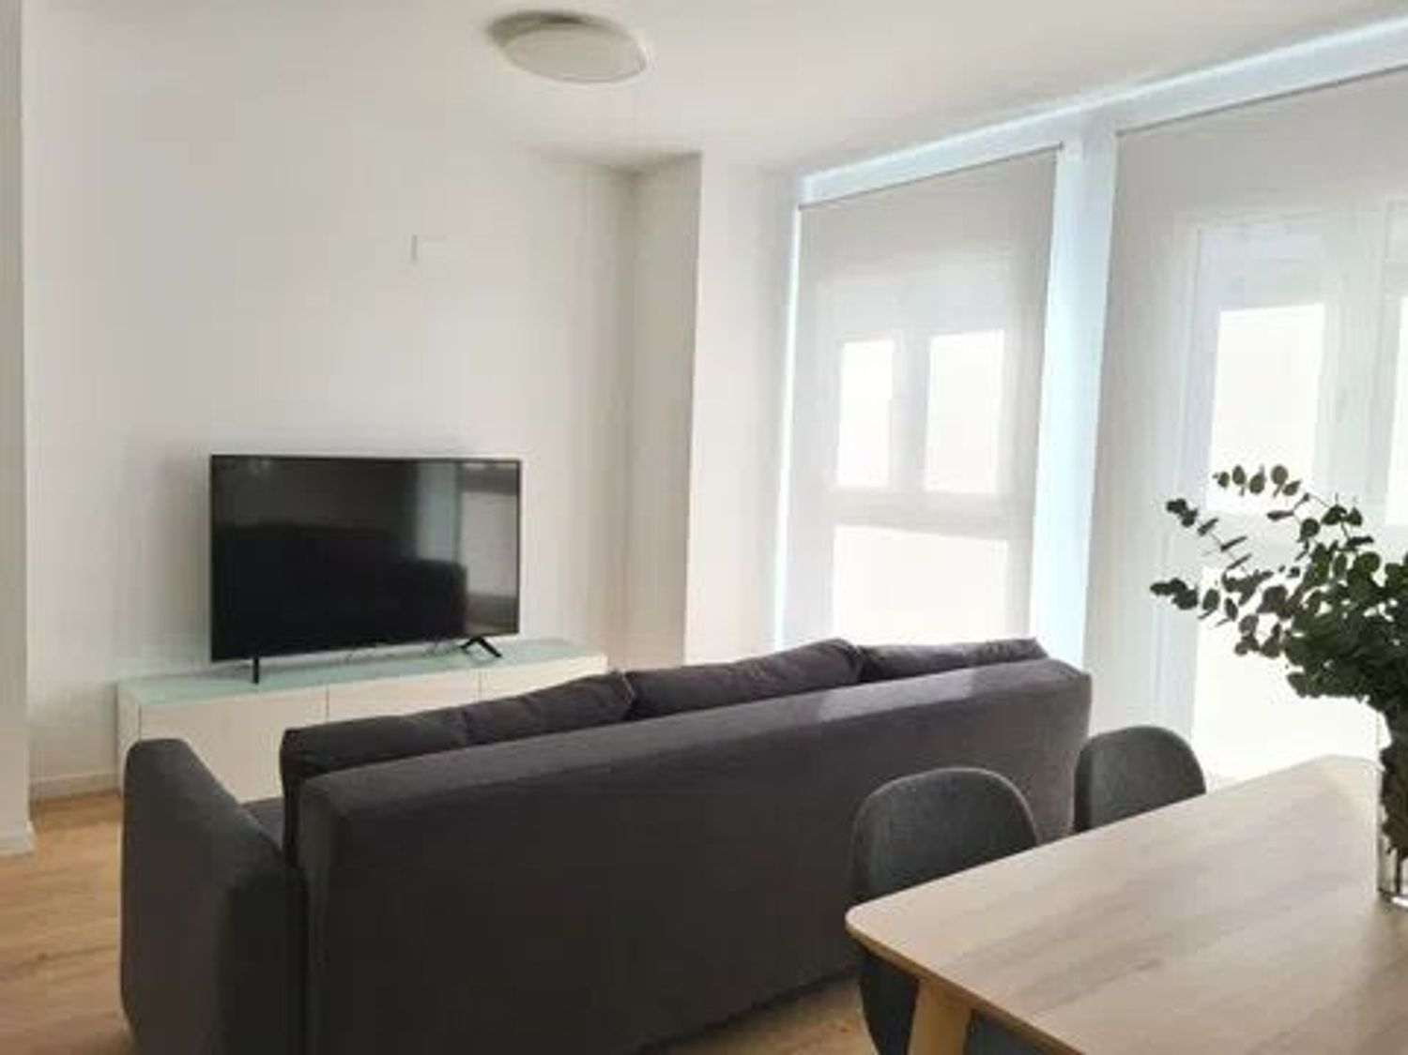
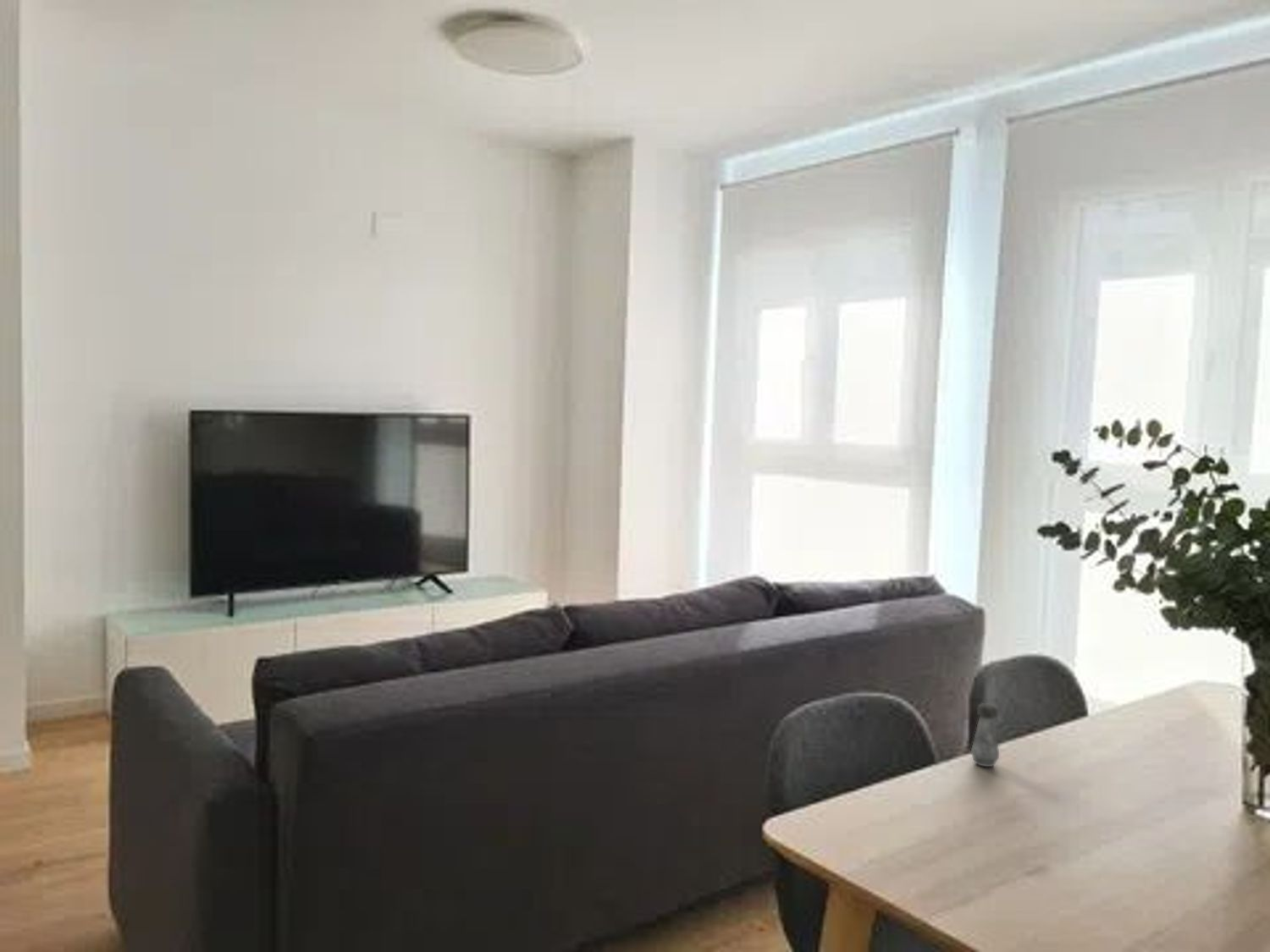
+ salt shaker [970,702,1000,768]
